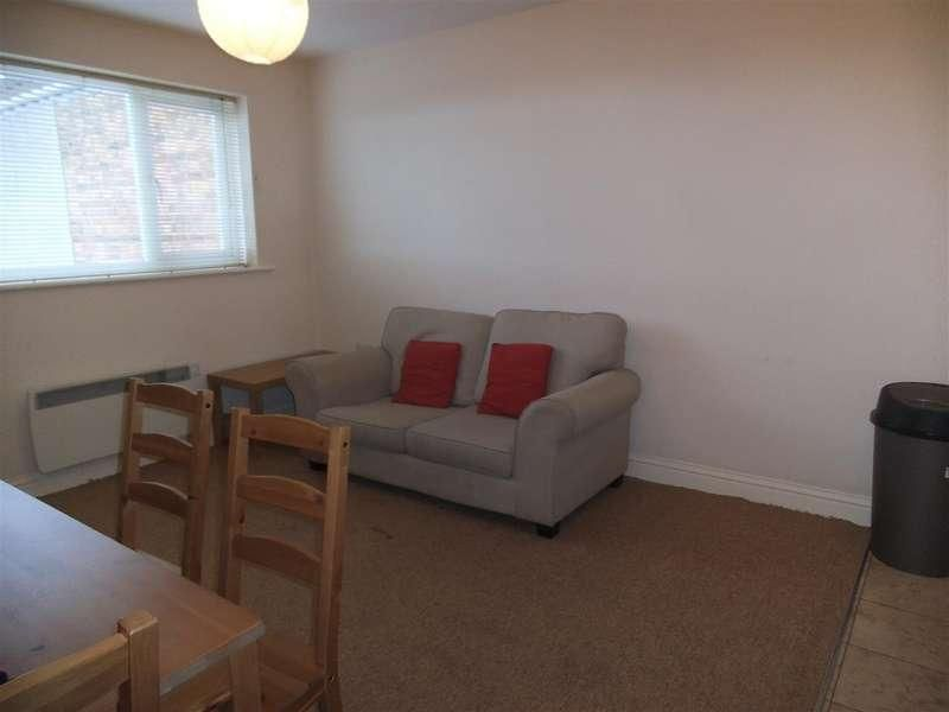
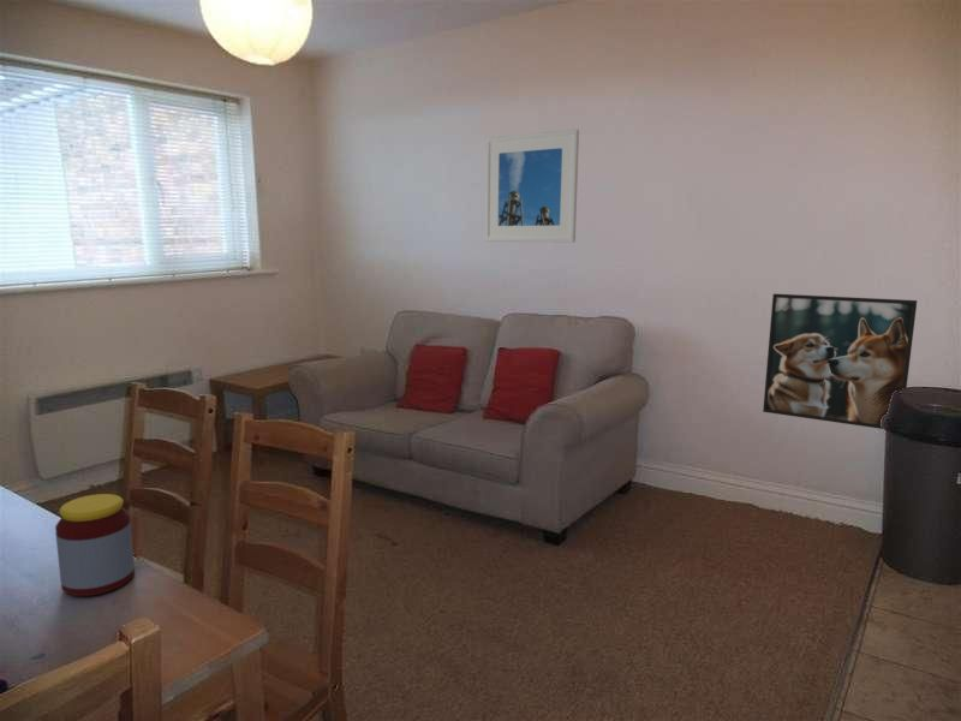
+ jar [54,493,136,597]
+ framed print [484,129,580,244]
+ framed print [762,293,918,430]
